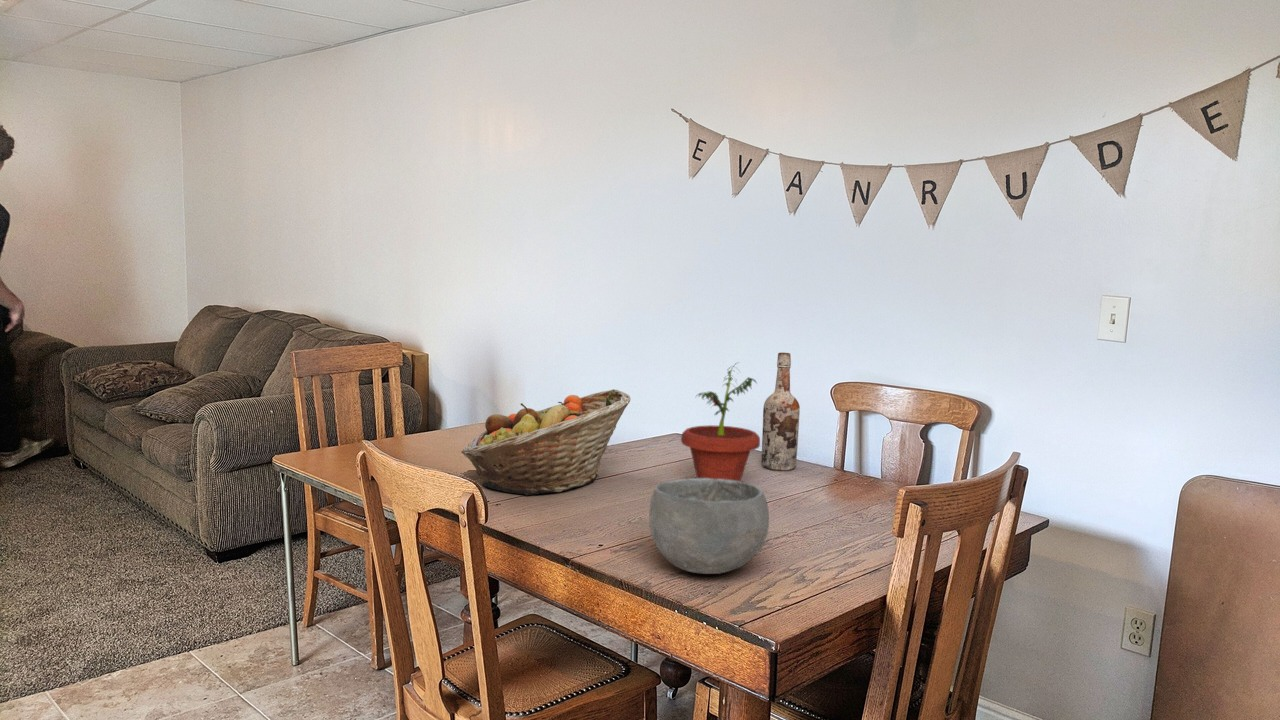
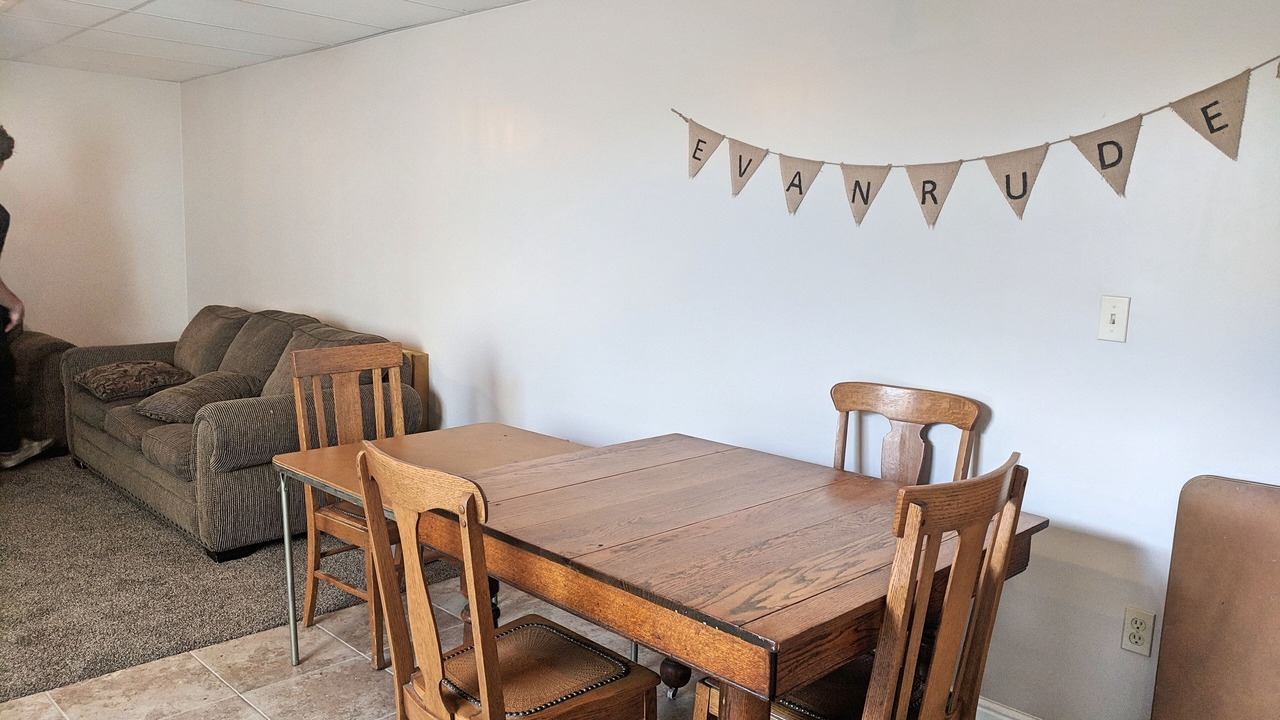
- fruit basket [461,388,631,496]
- bowl [648,477,770,575]
- potted plant [680,361,761,482]
- wine bottle [760,352,801,471]
